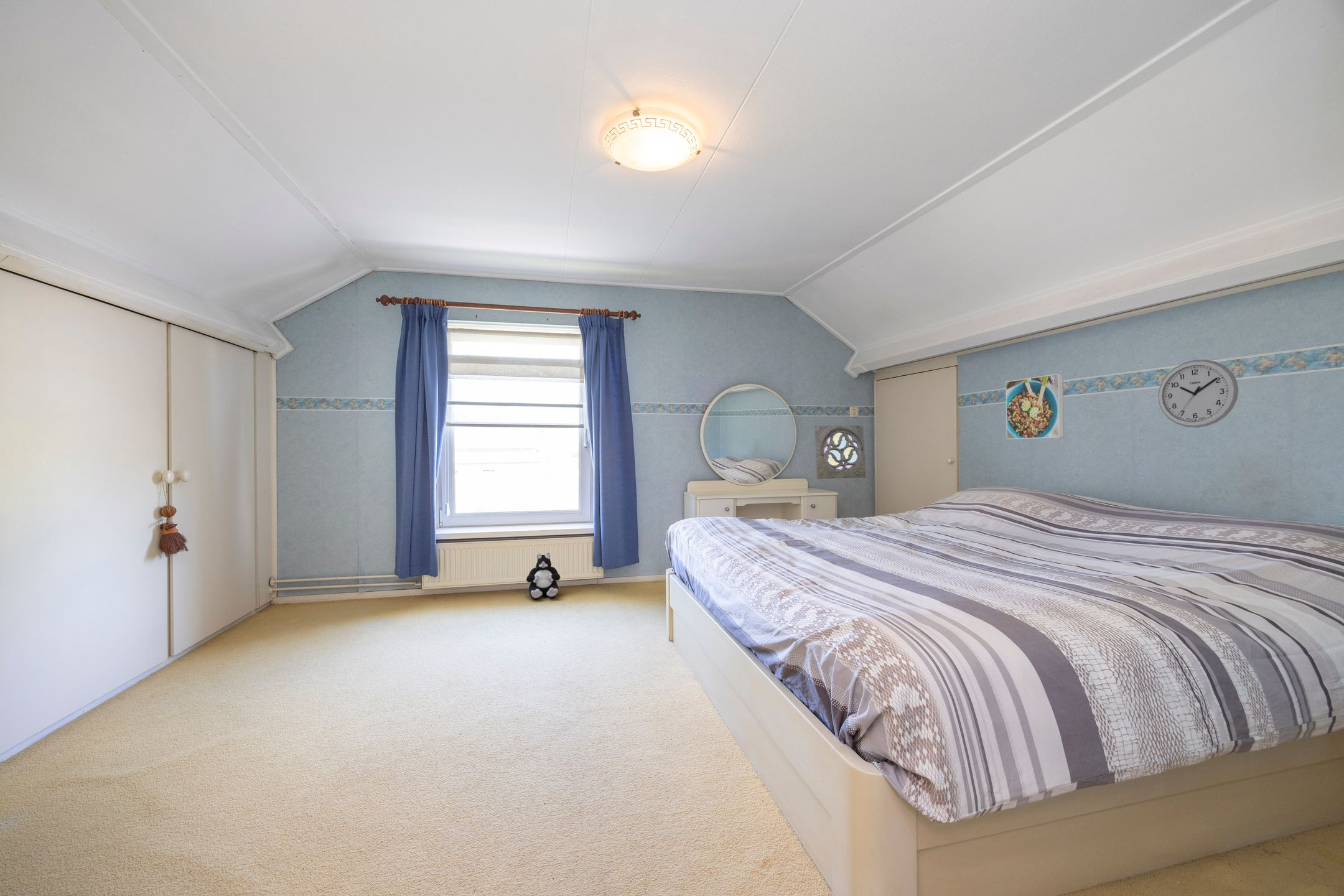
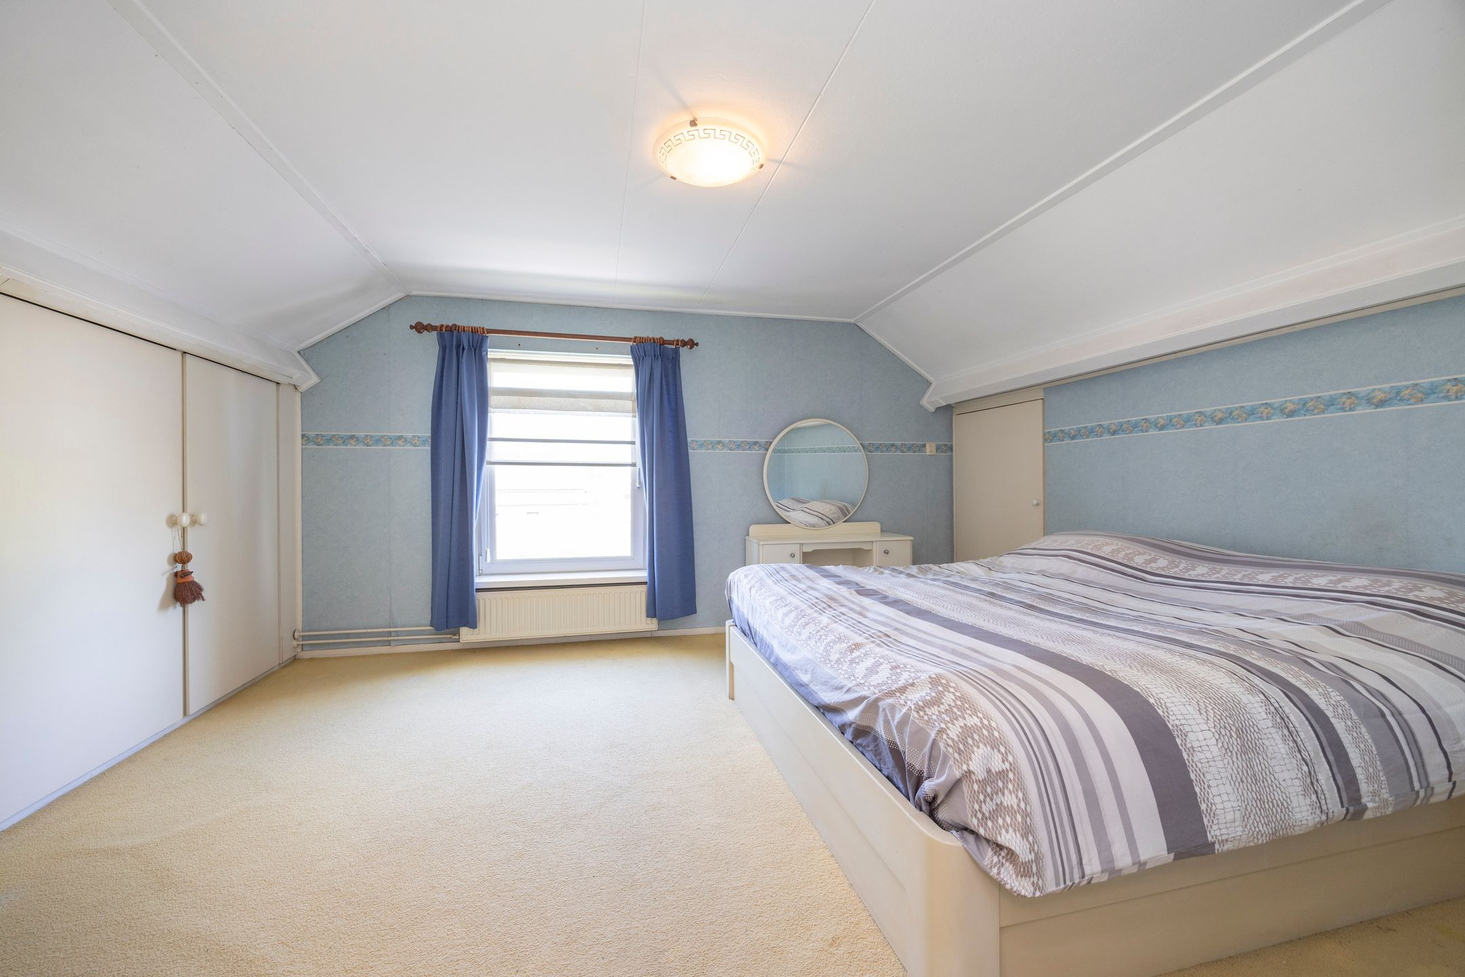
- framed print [1005,373,1065,440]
- plush toy [526,553,561,599]
- wall ornament [814,425,867,480]
- wall clock [1157,359,1239,428]
